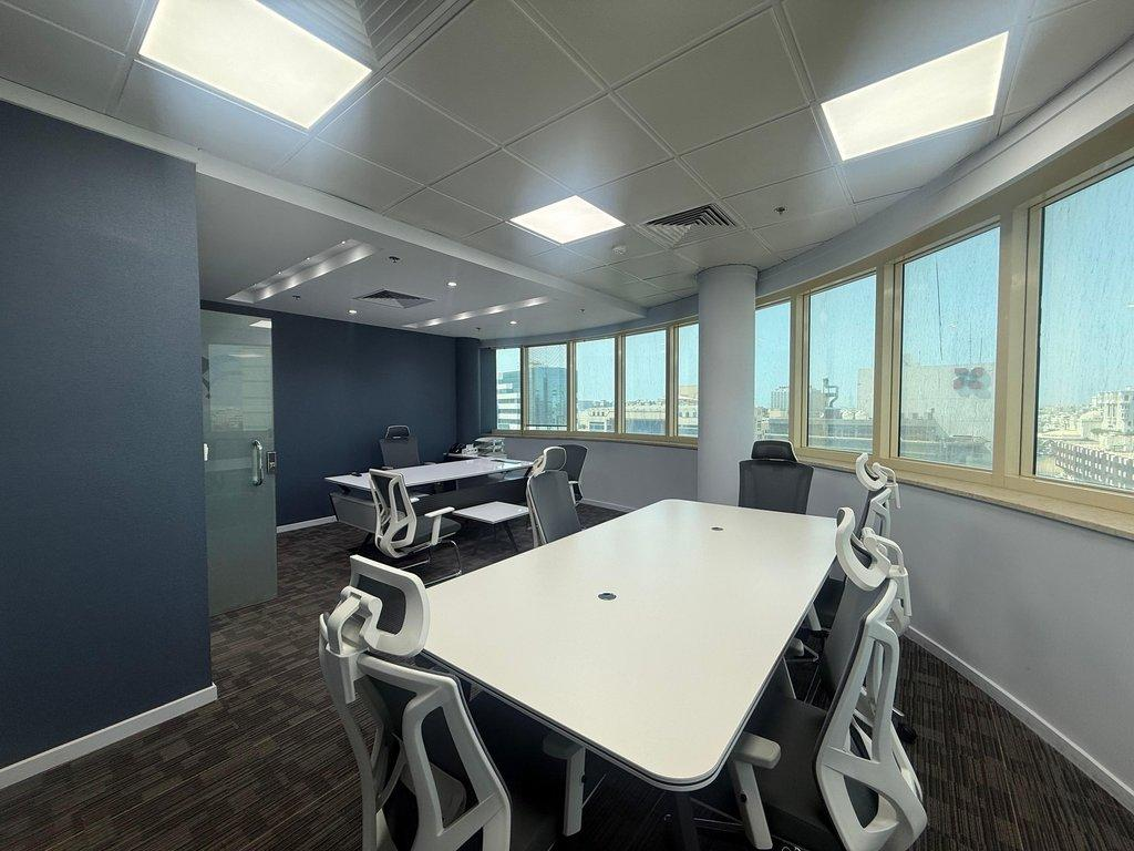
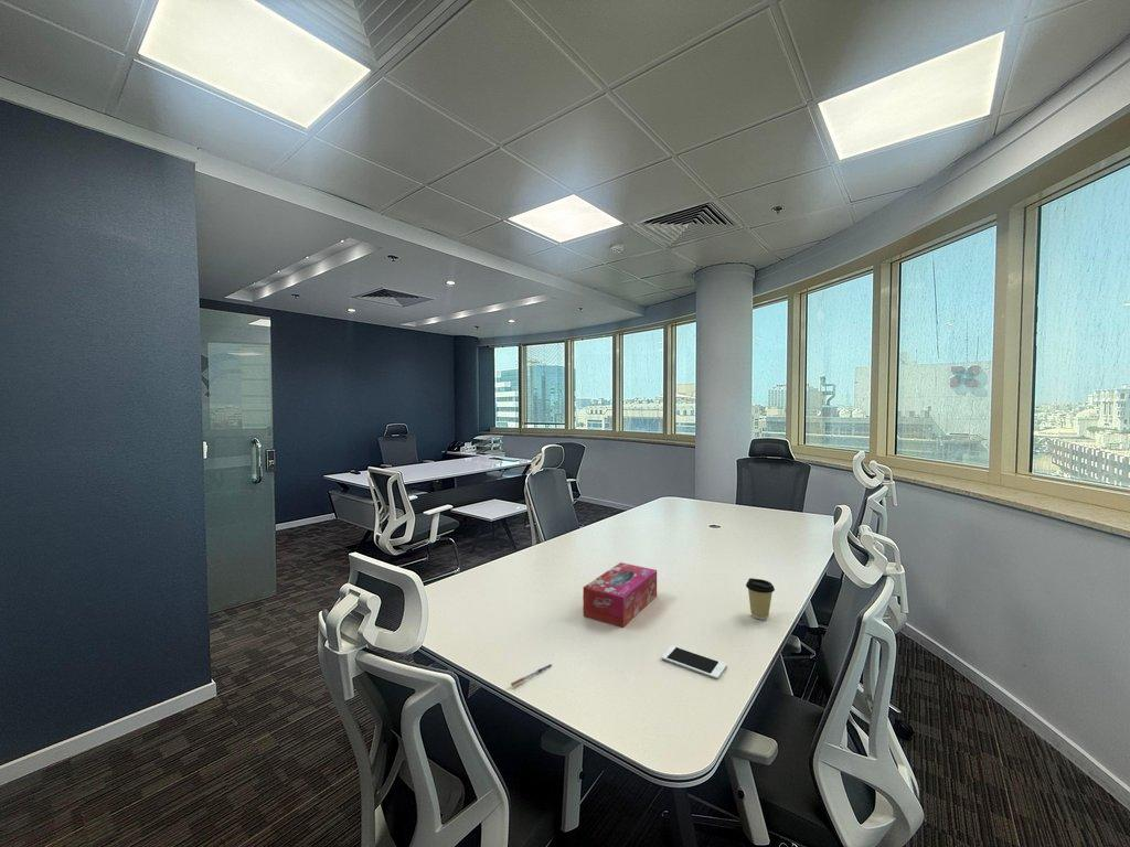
+ coffee cup [745,577,776,621]
+ tissue box [583,561,658,629]
+ pen [510,663,553,687]
+ cell phone [661,645,727,680]
